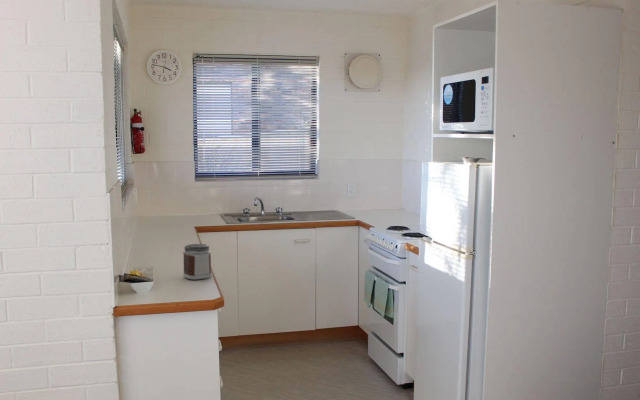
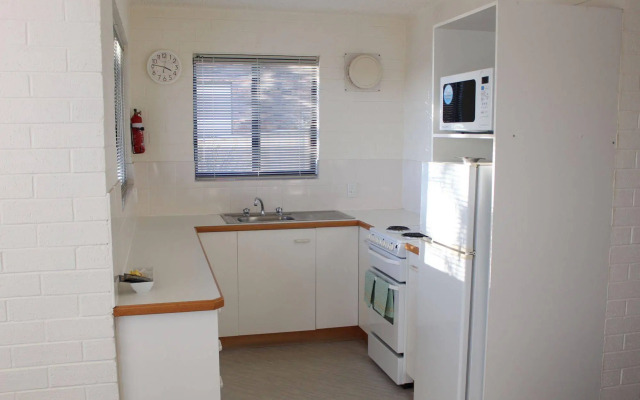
- jar [182,243,213,281]
